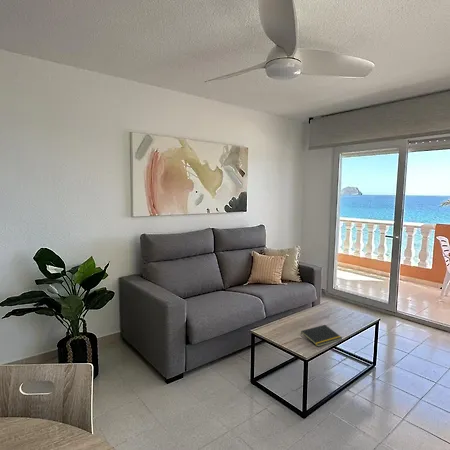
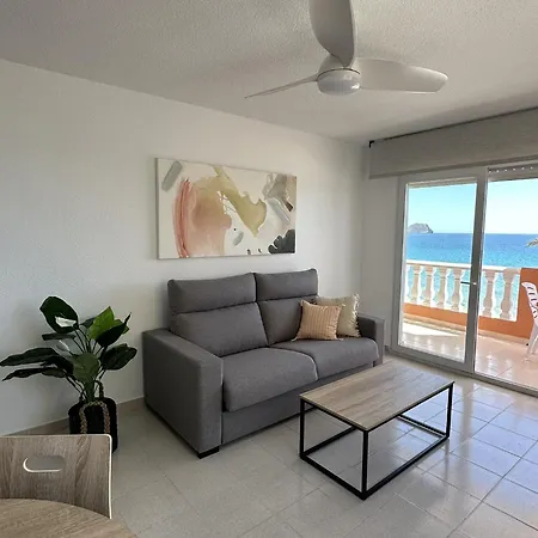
- notepad [300,324,343,348]
